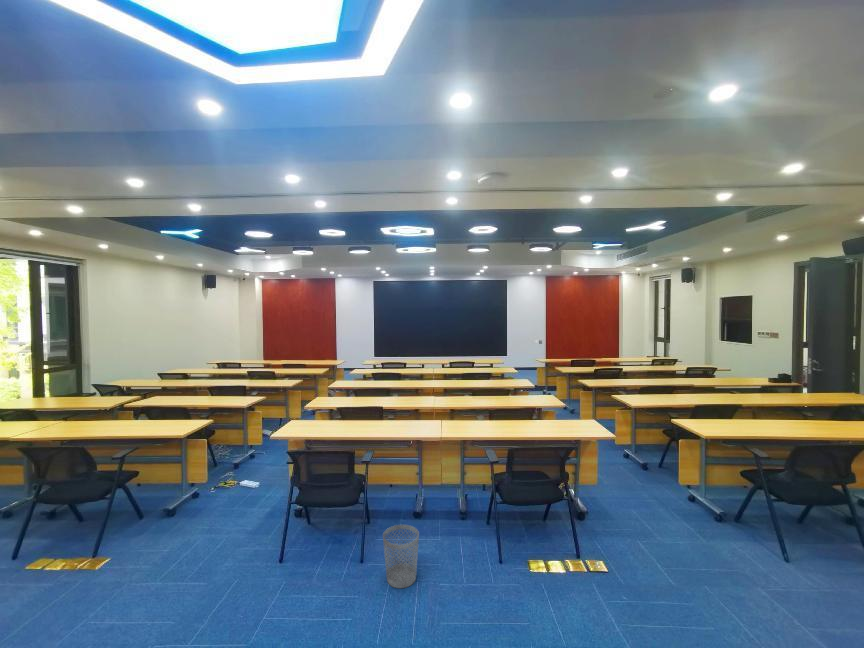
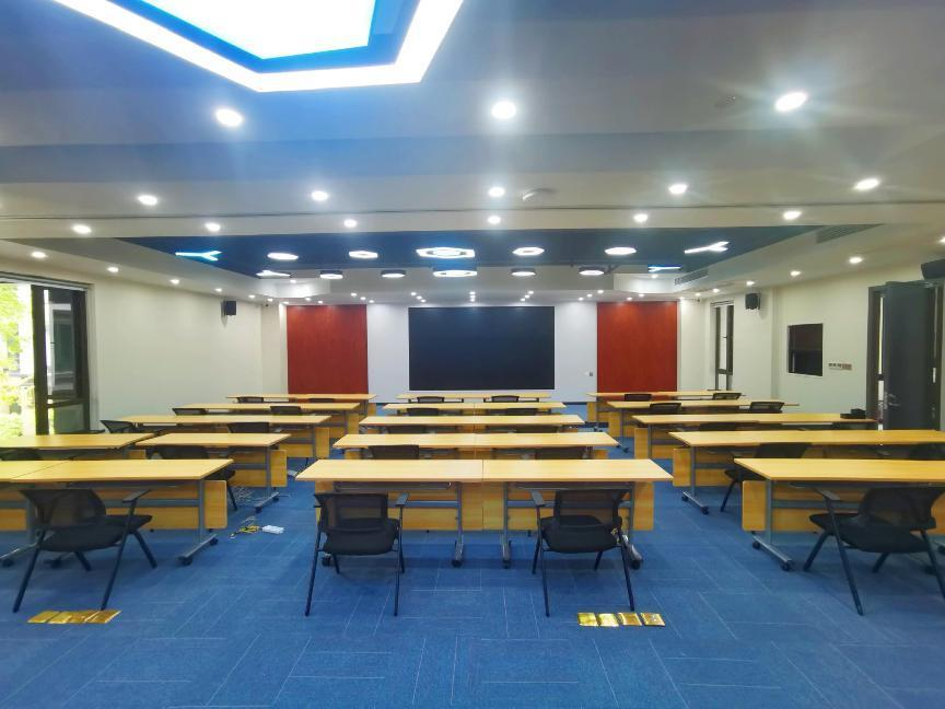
- wastebasket [382,524,420,589]
